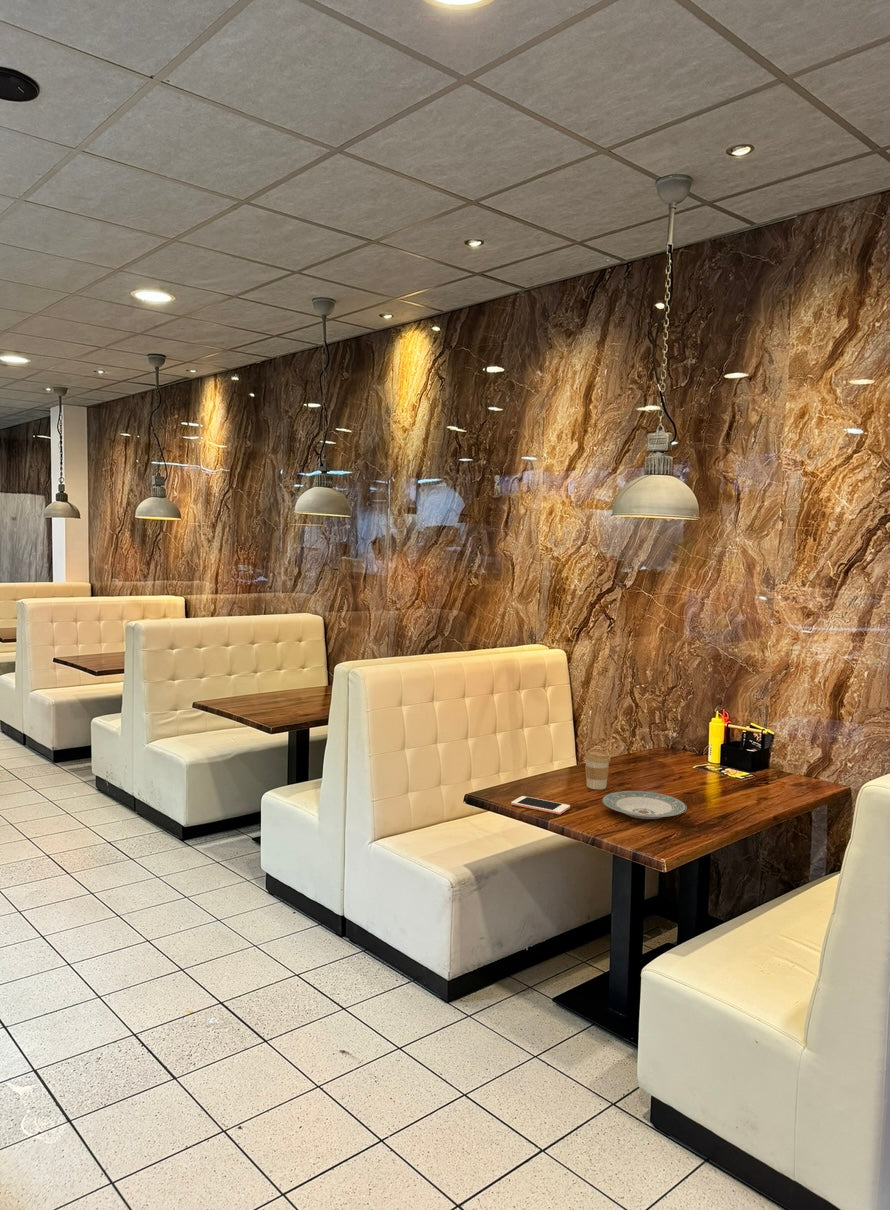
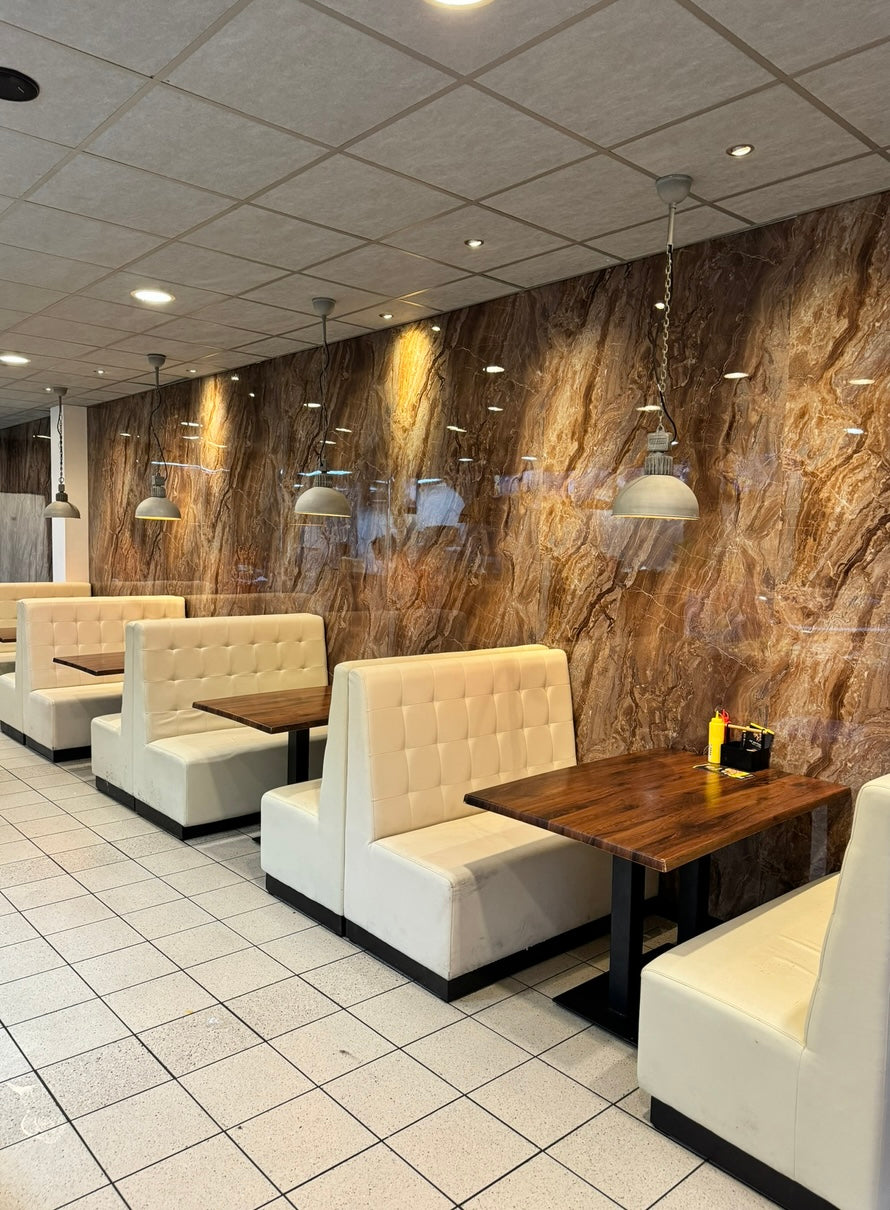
- coffee cup [584,749,611,790]
- plate [601,790,688,820]
- cell phone [510,795,571,815]
